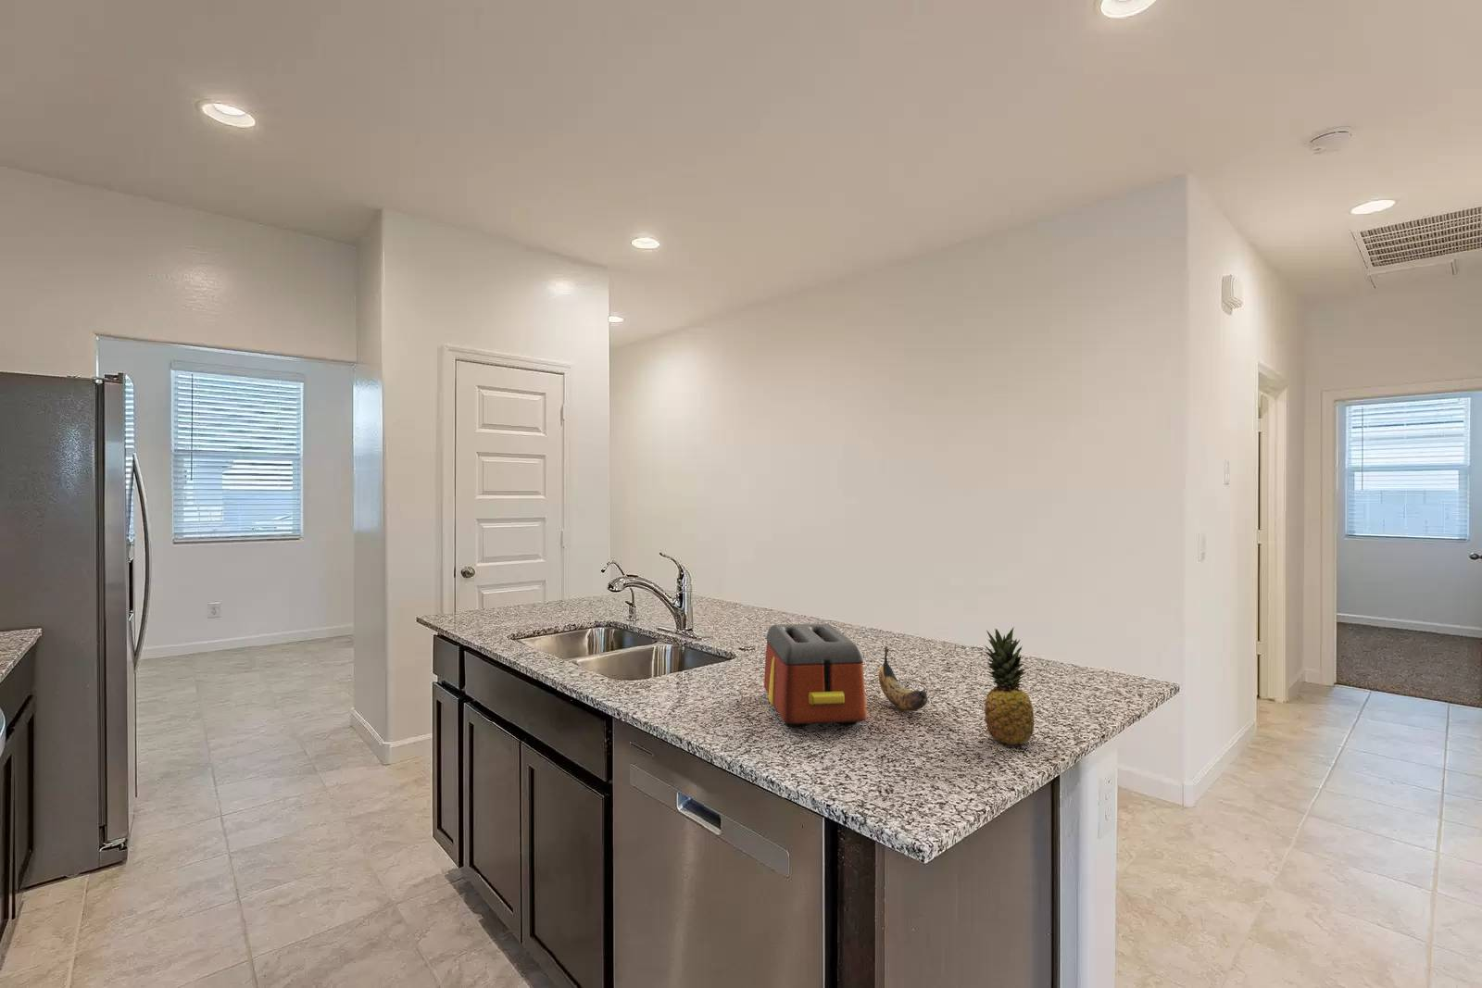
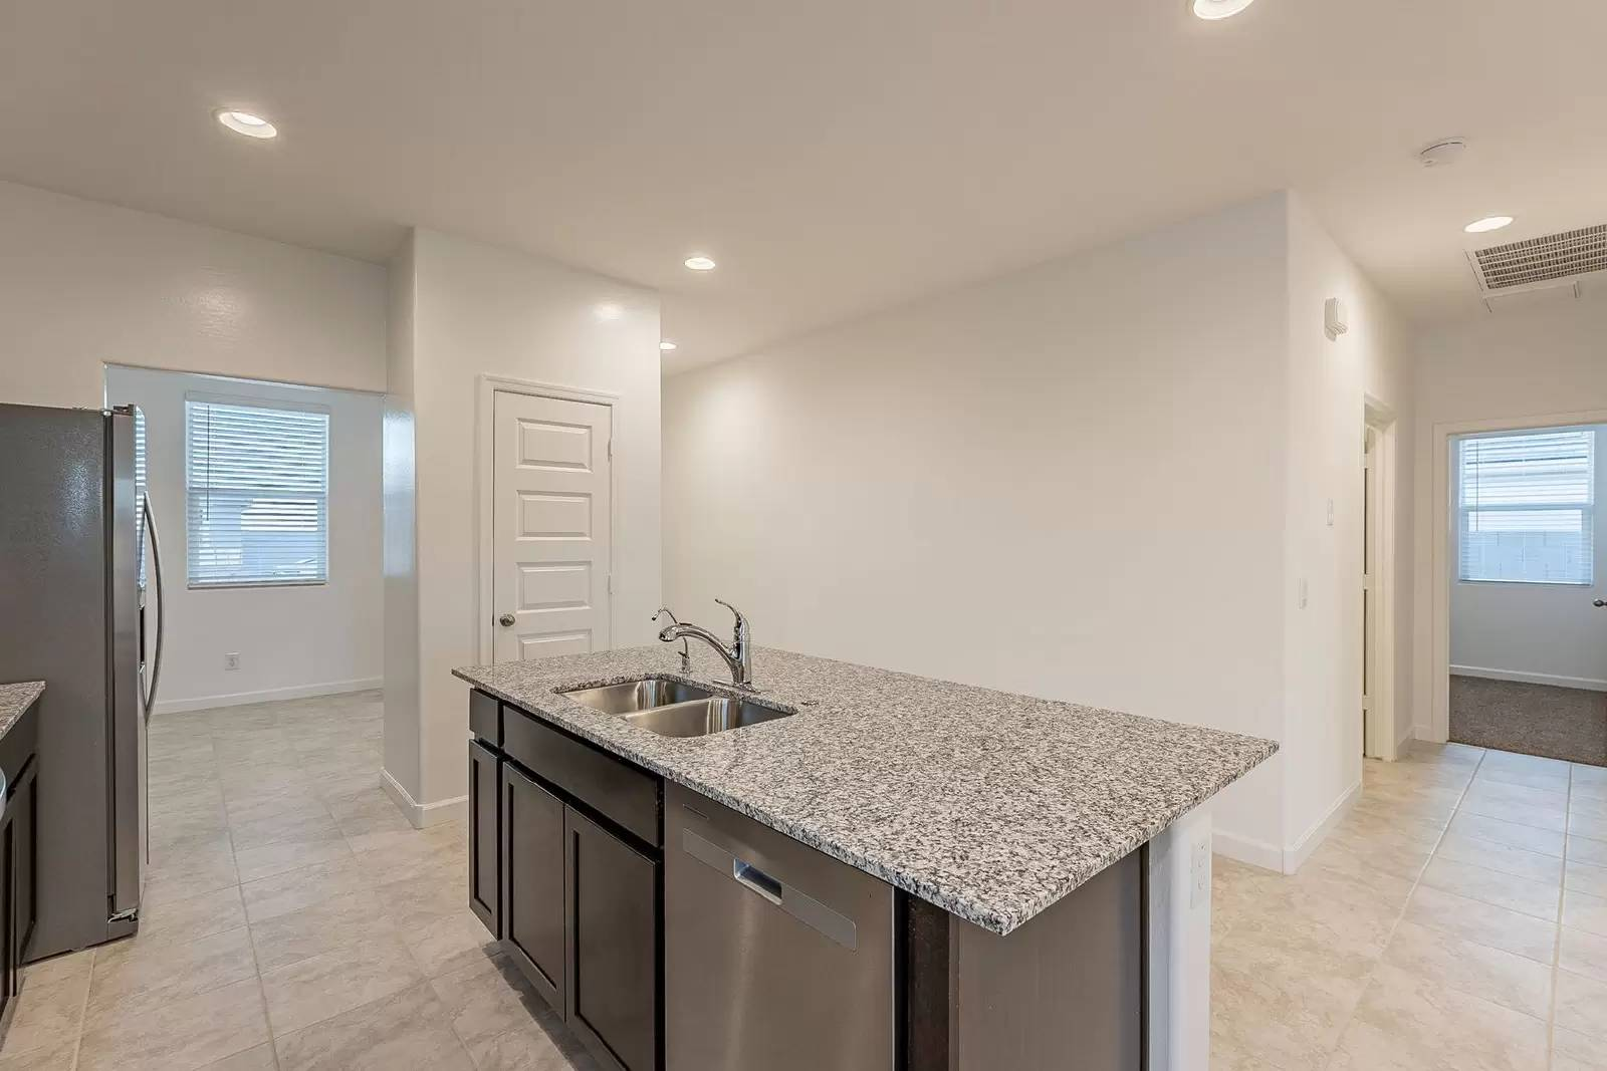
- toaster [763,623,867,729]
- banana [877,645,930,712]
- fruit [984,626,1034,745]
